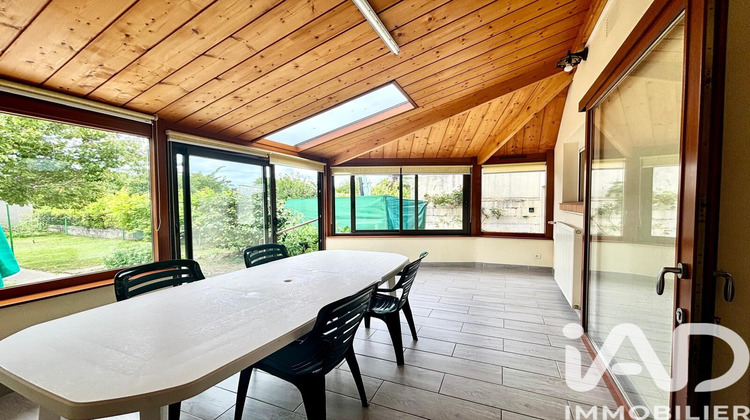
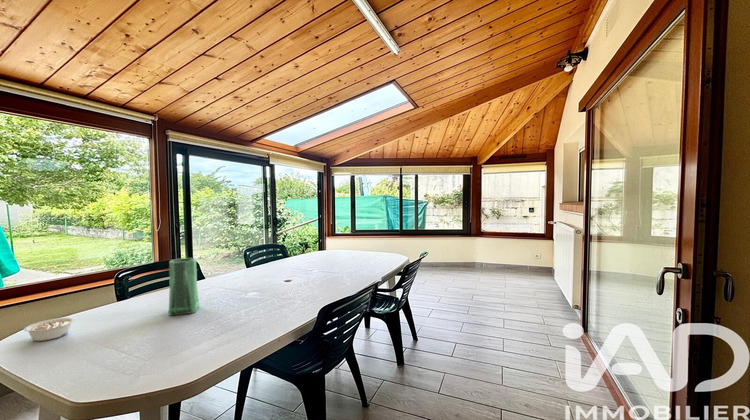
+ vase [168,257,200,317]
+ legume [23,317,76,342]
